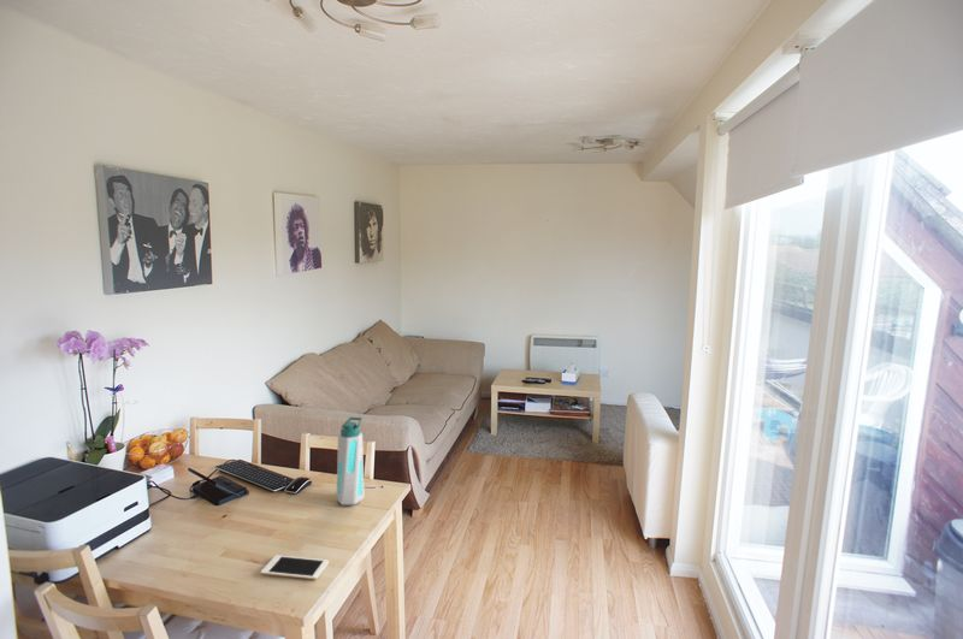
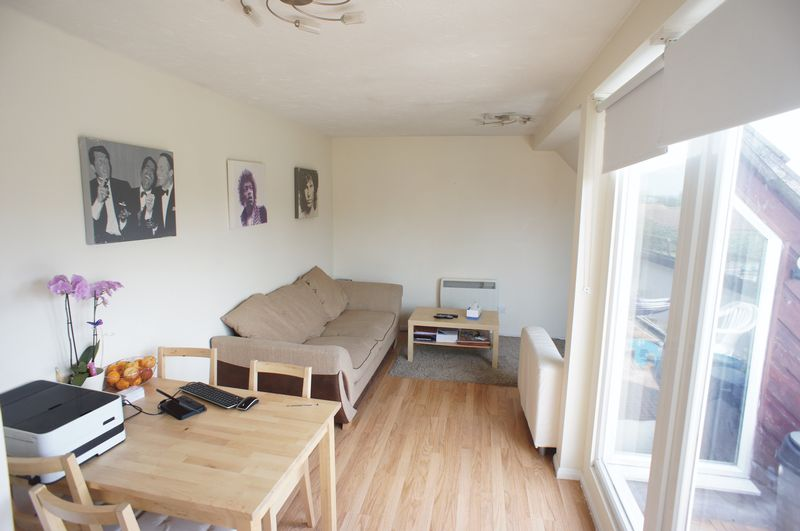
- cell phone [260,555,330,580]
- water bottle [336,416,365,507]
